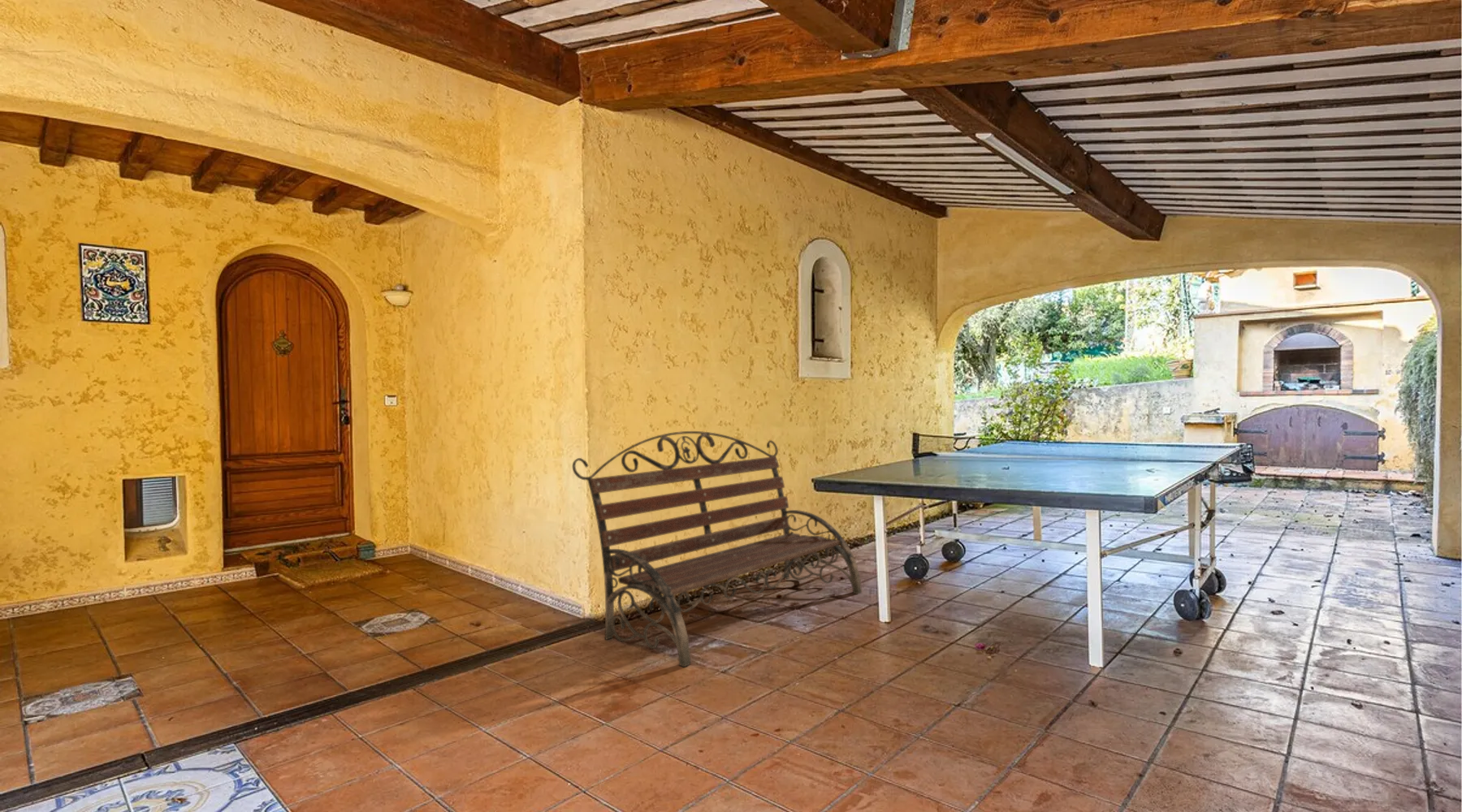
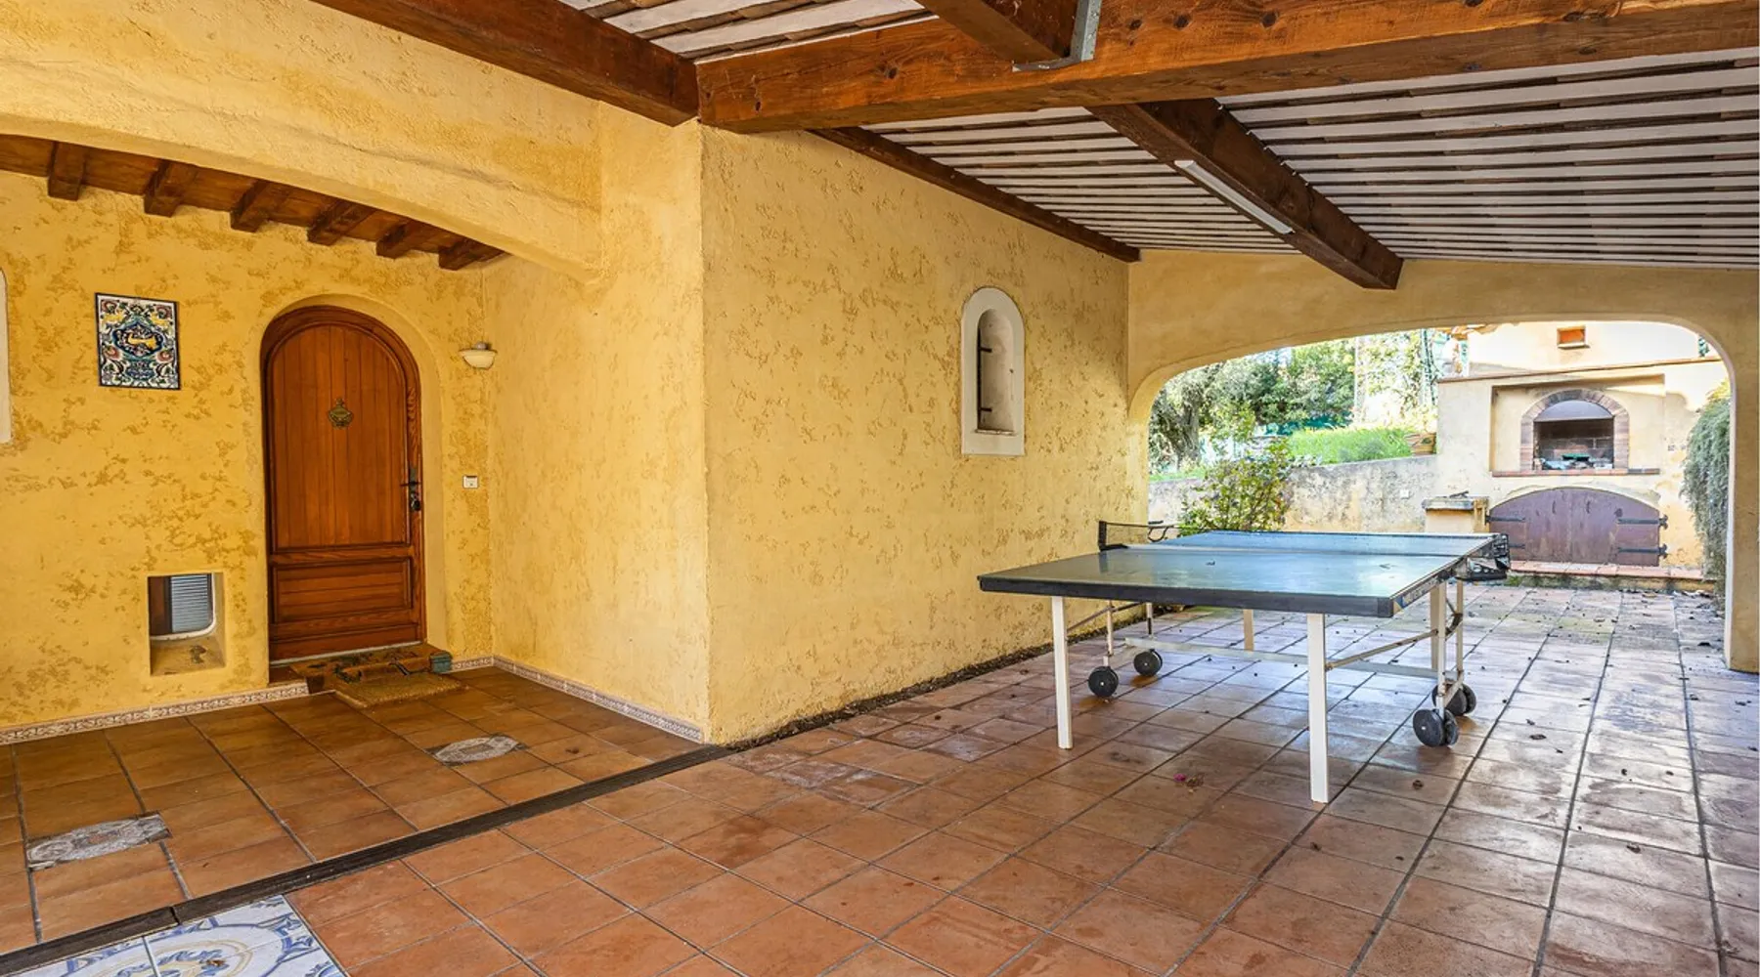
- garden bench [572,430,863,667]
